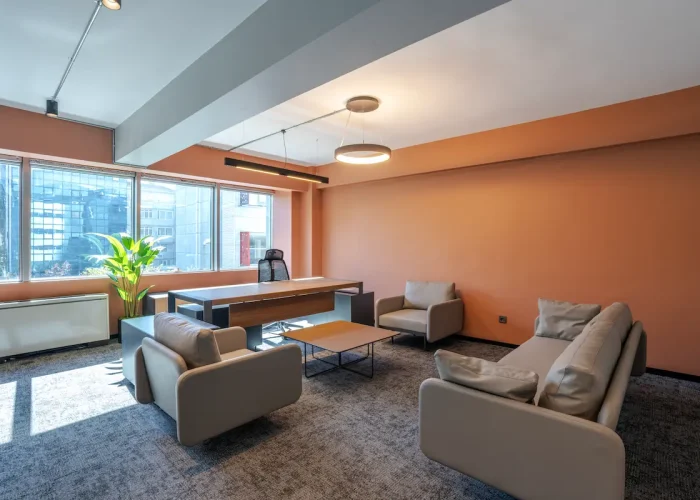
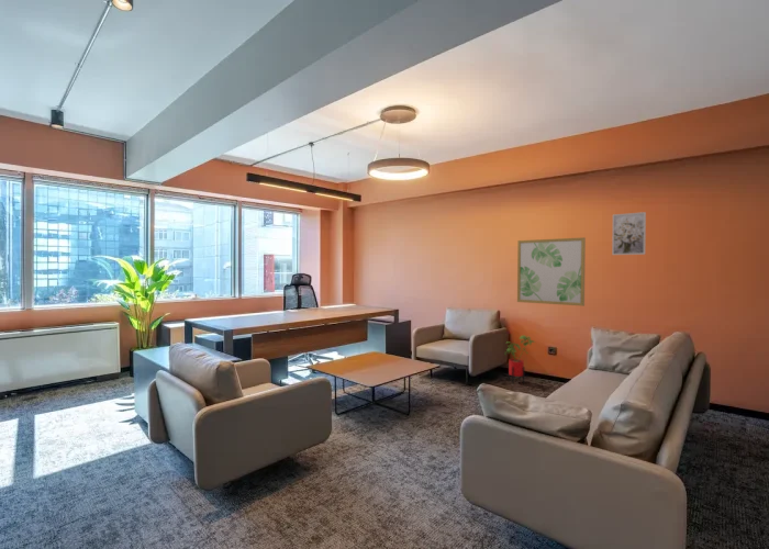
+ wall art [516,236,587,307]
+ house plant [503,334,536,384]
+ wall art [611,211,647,256]
